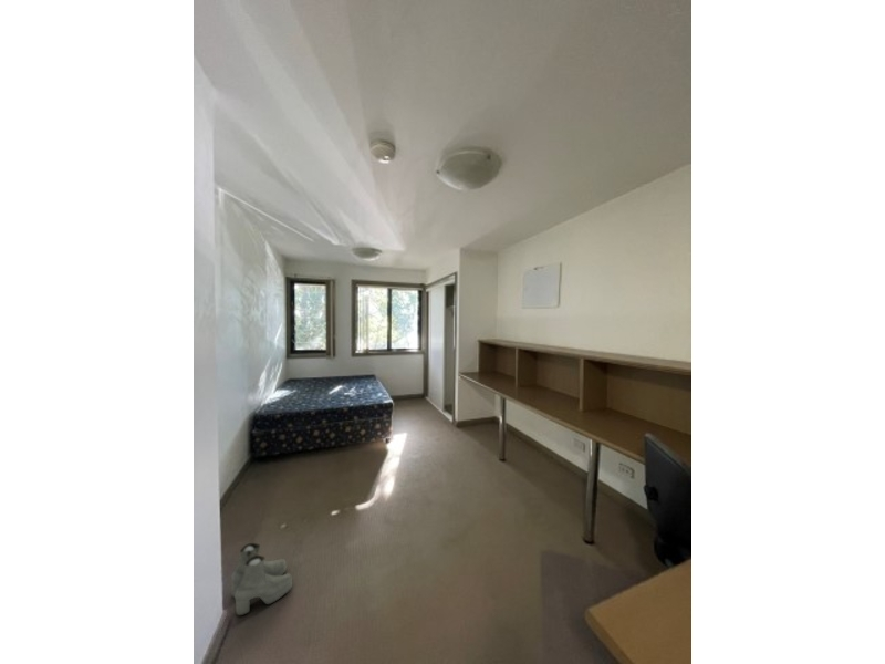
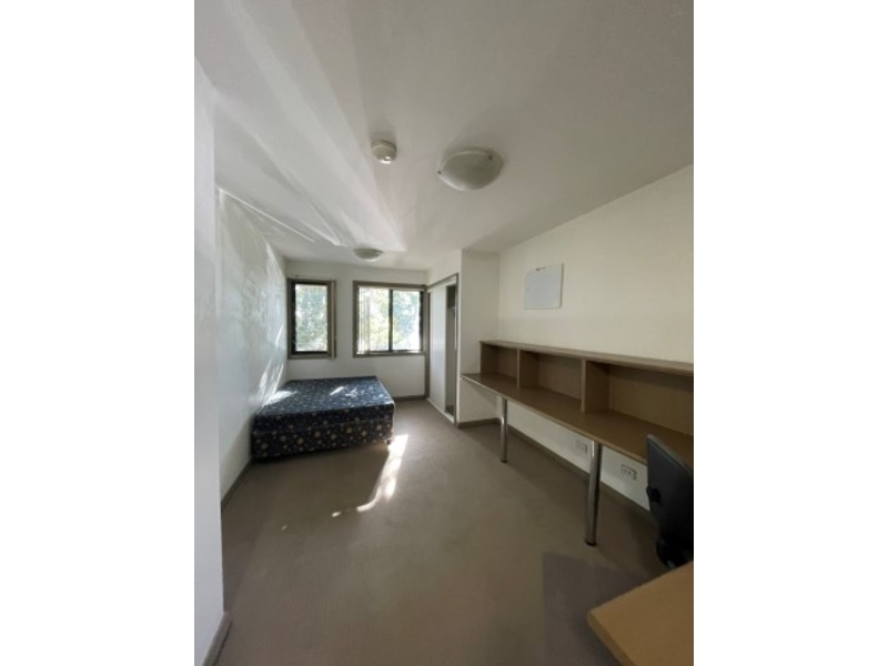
- boots [230,542,293,616]
